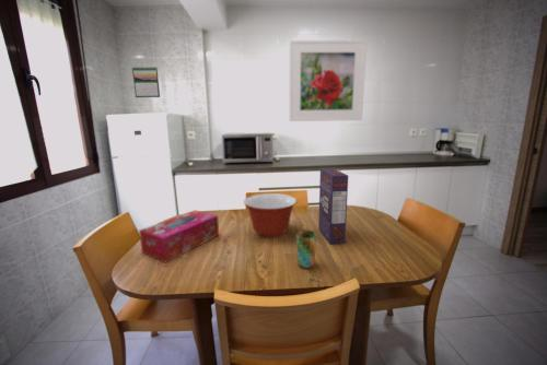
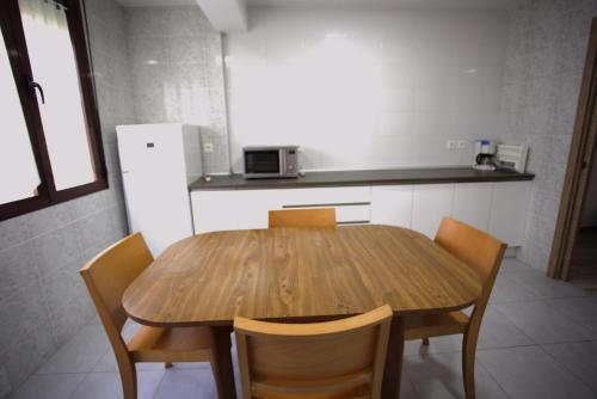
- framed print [289,39,368,122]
- tissue box [138,209,220,263]
- calendar [131,66,161,98]
- cereal box [317,167,349,245]
- mixing bowl [243,192,298,238]
- cup [295,229,317,269]
